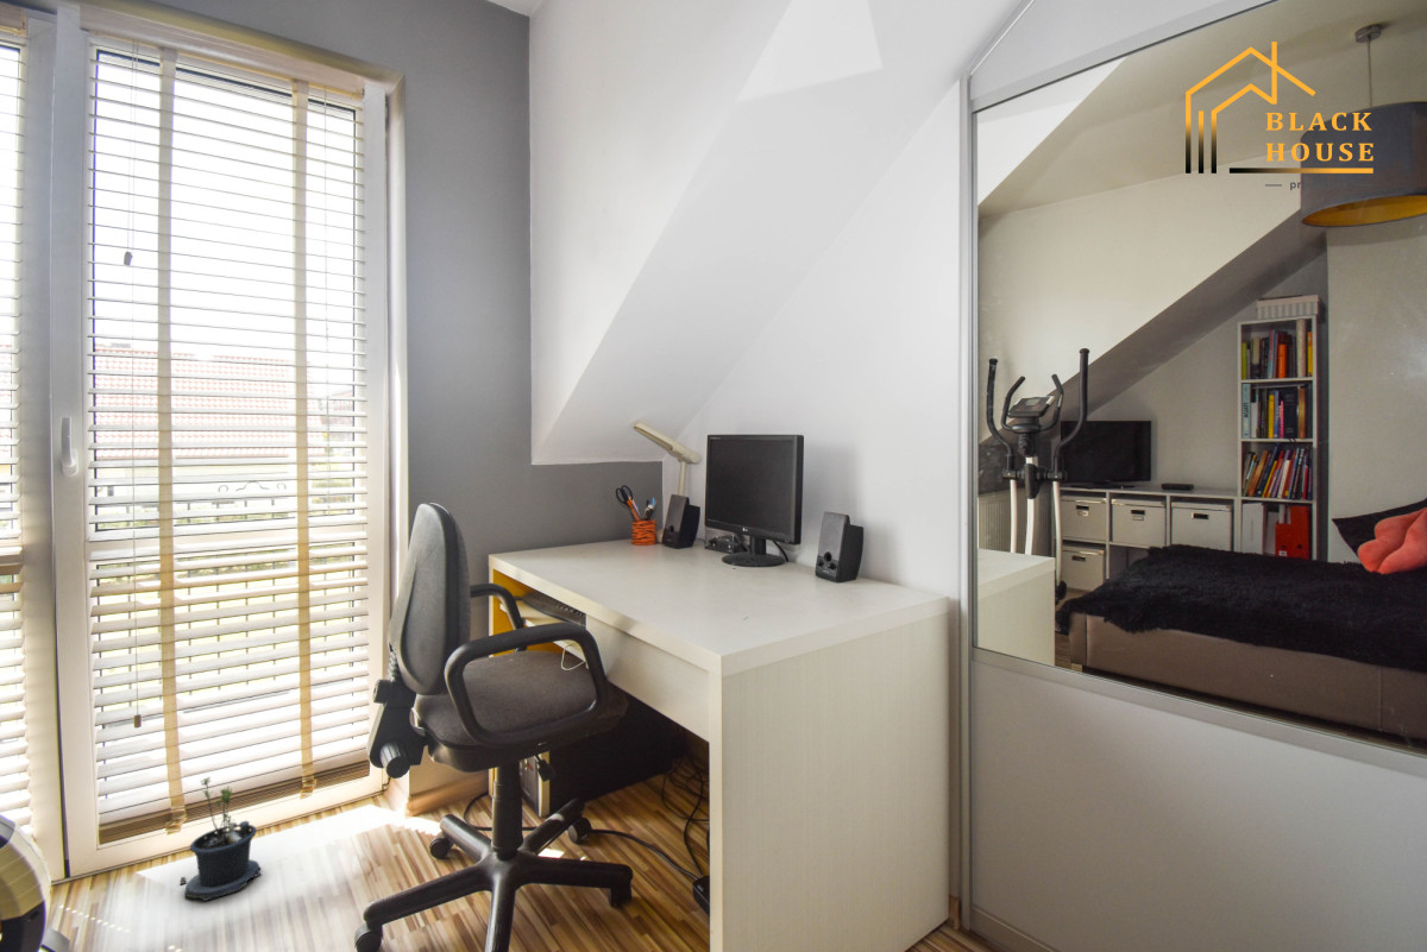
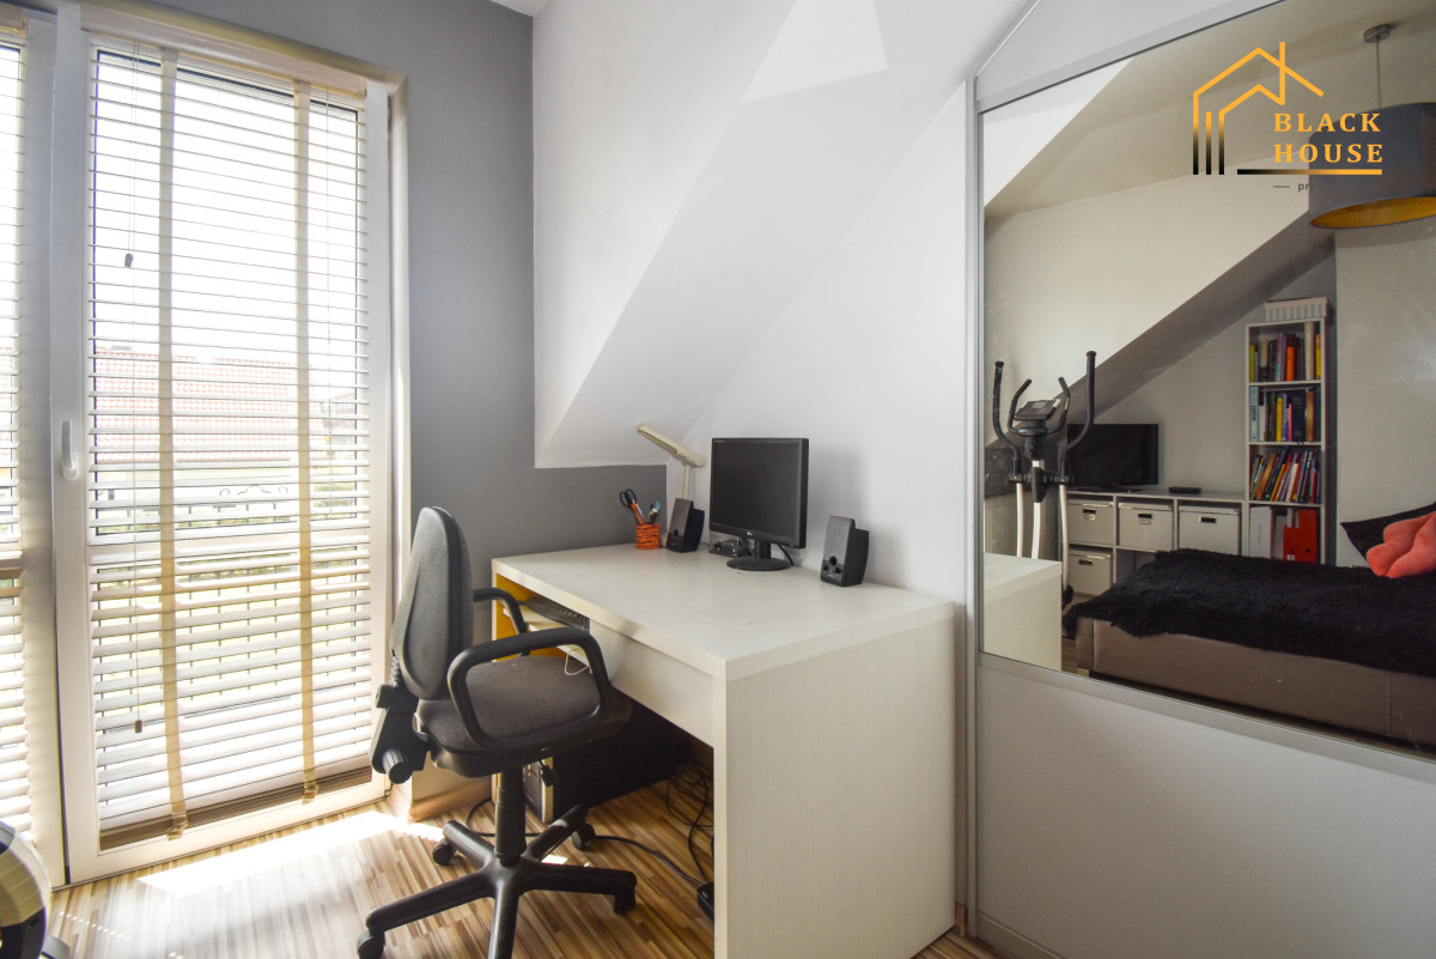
- potted plant [180,776,263,902]
